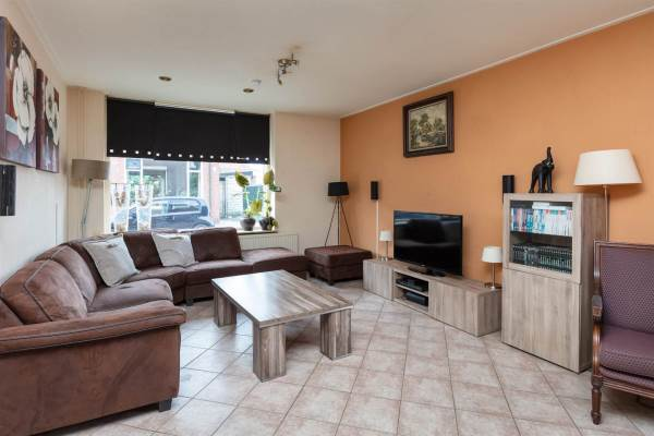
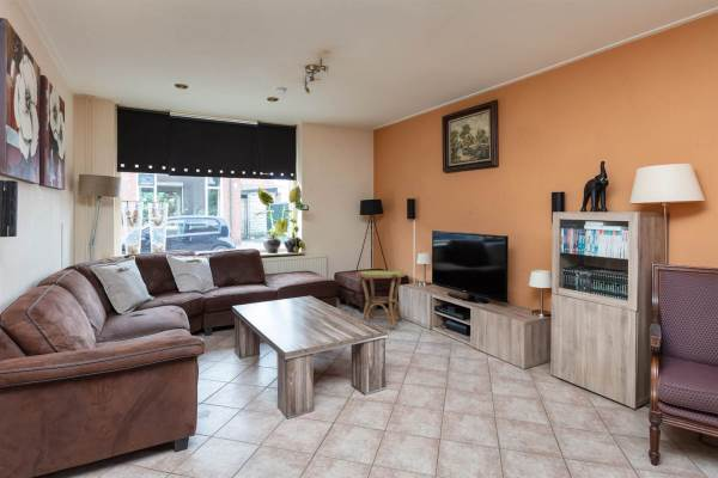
+ side table [355,270,408,329]
